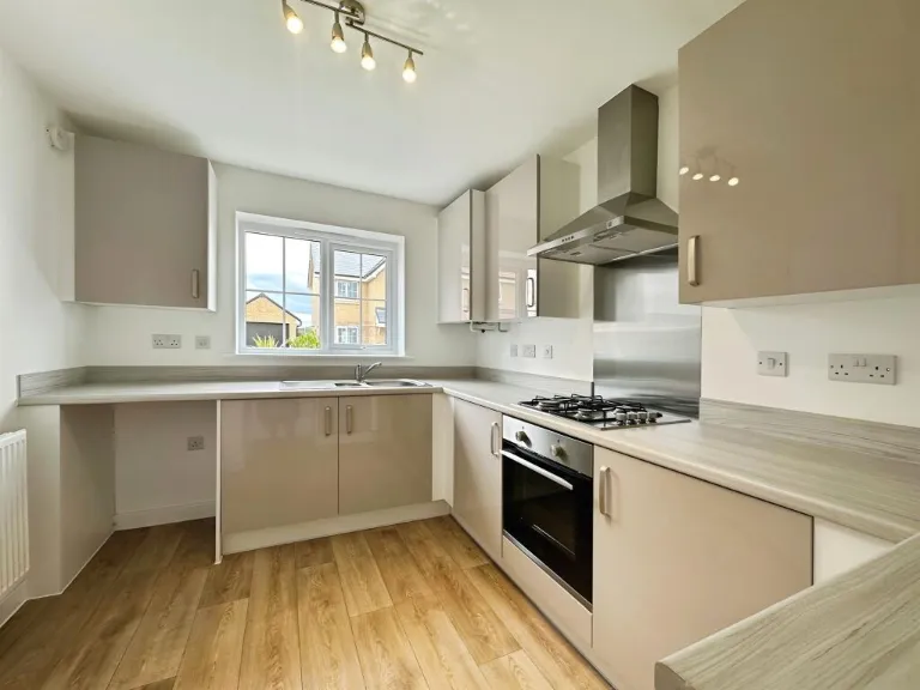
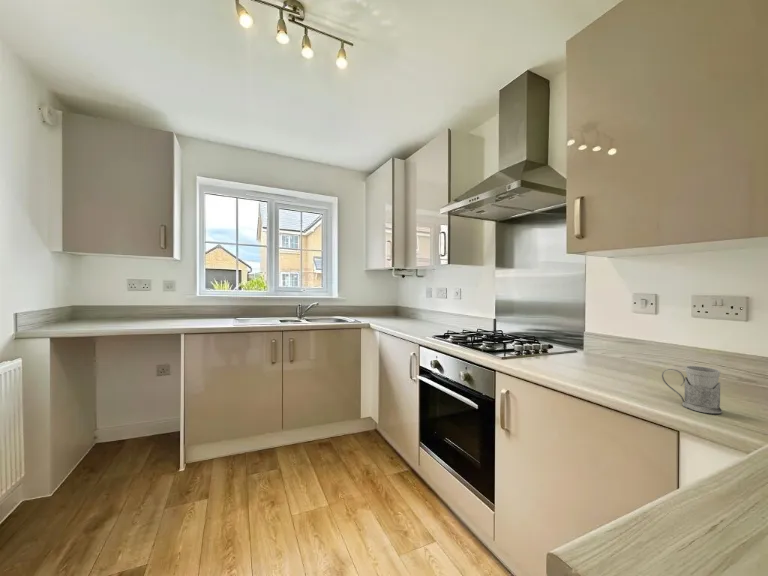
+ mug [661,365,723,415]
